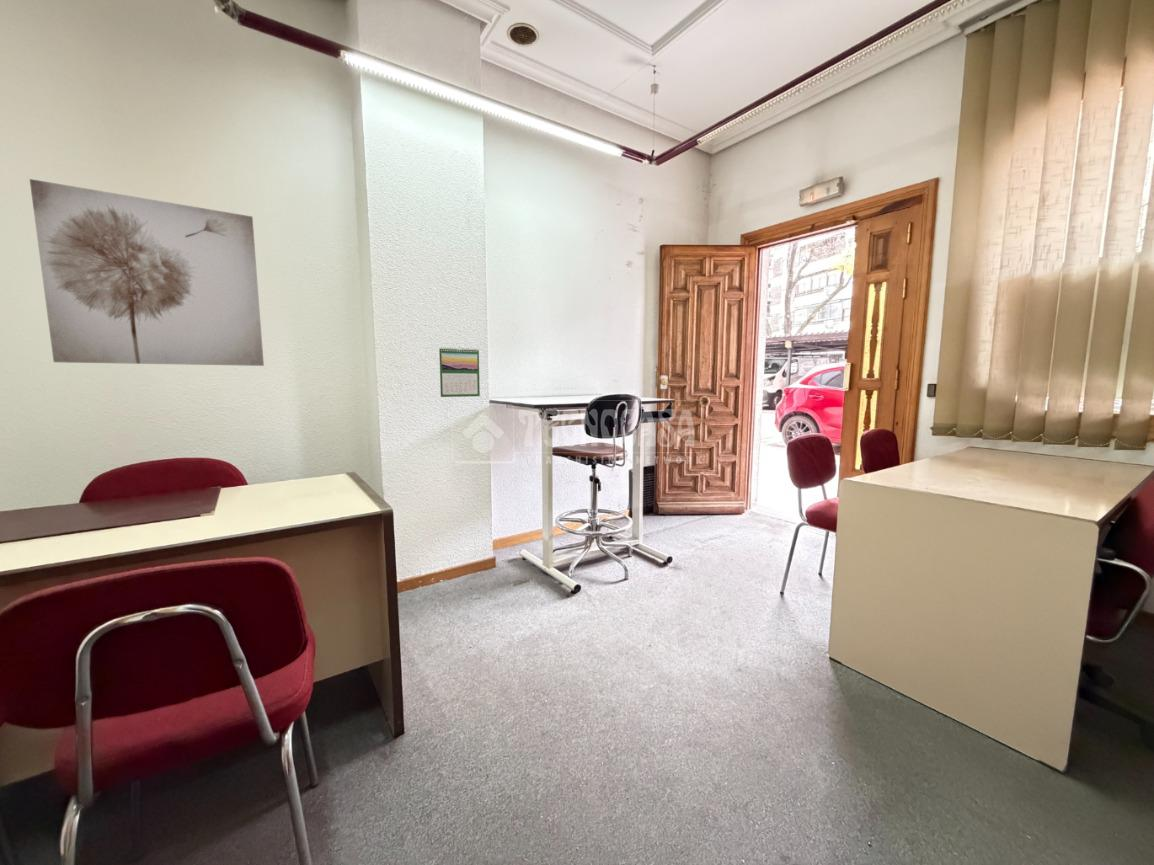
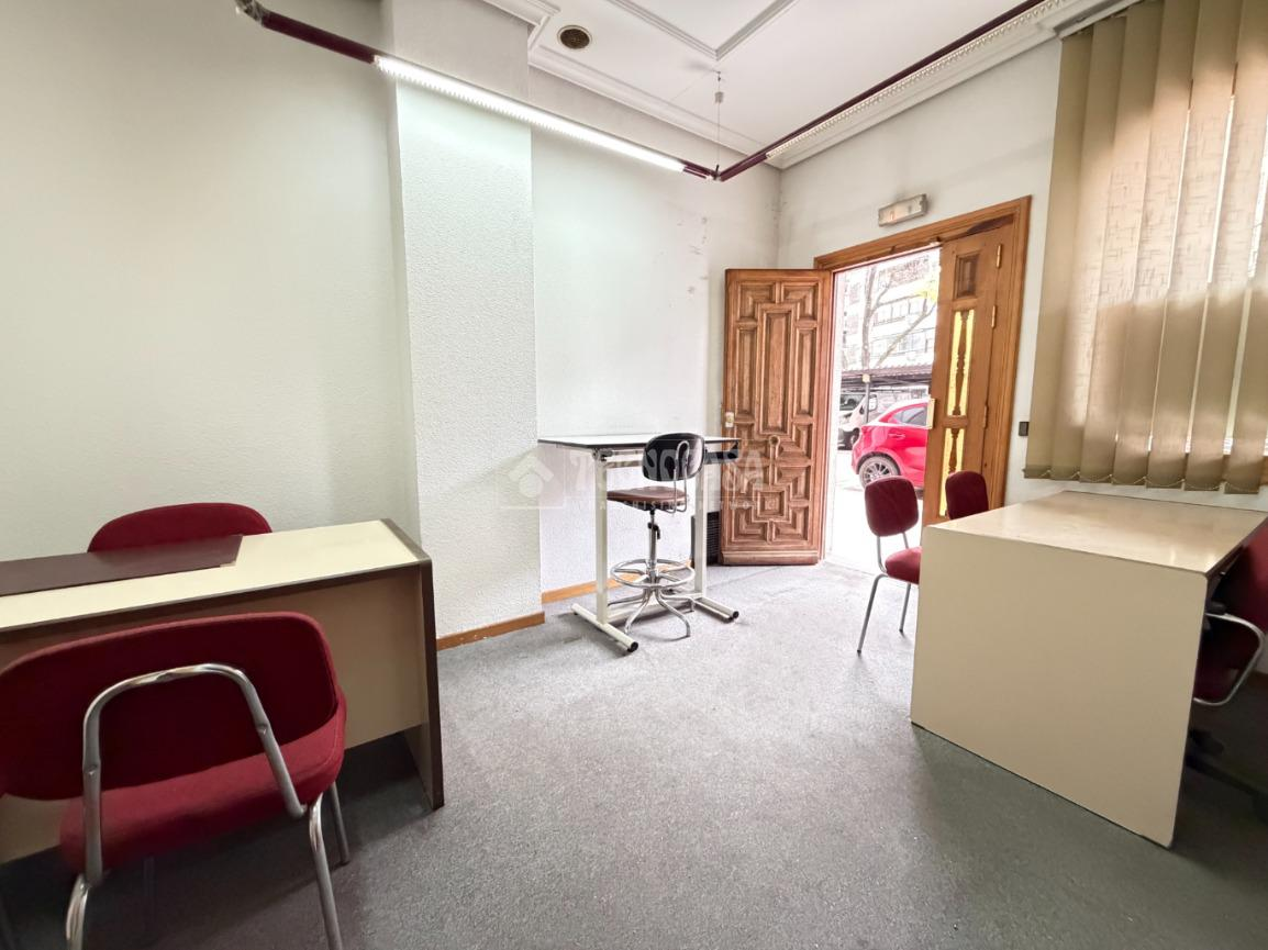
- calendar [438,346,481,398]
- wall art [29,178,265,367]
